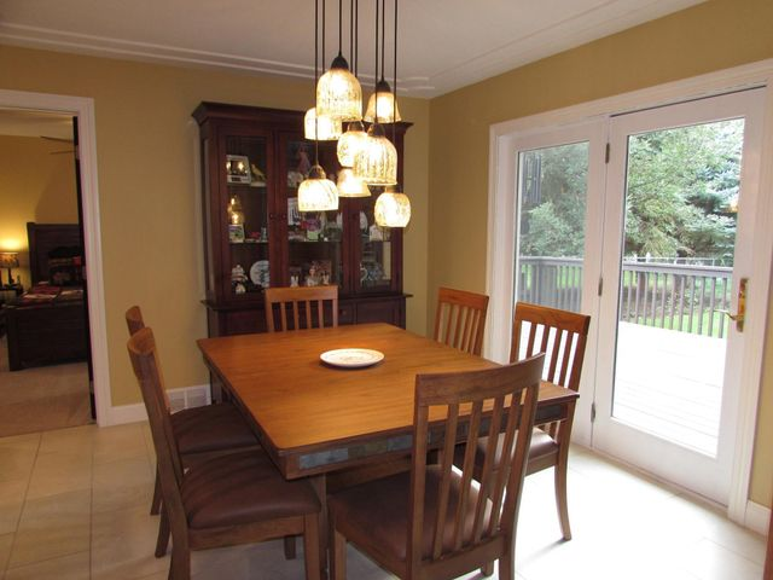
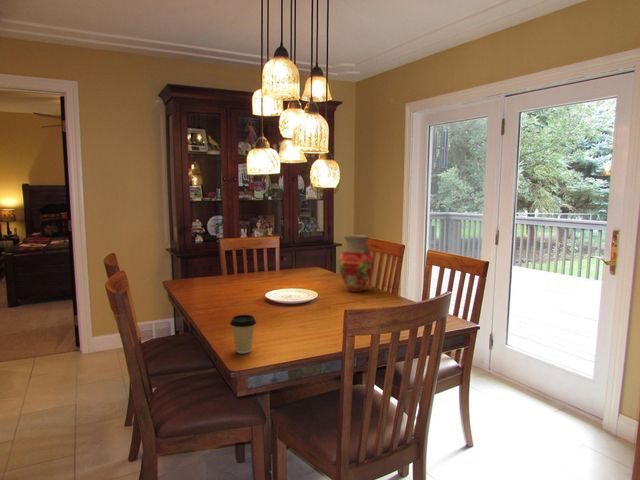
+ coffee cup [229,314,257,354]
+ vase [337,234,375,293]
